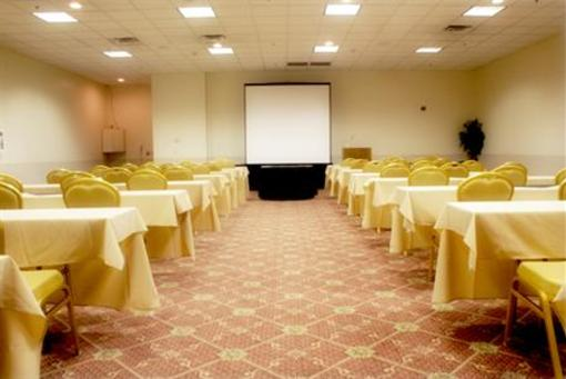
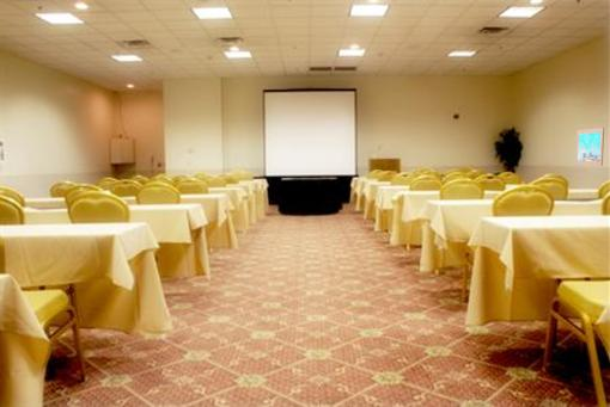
+ wall art [575,127,605,167]
